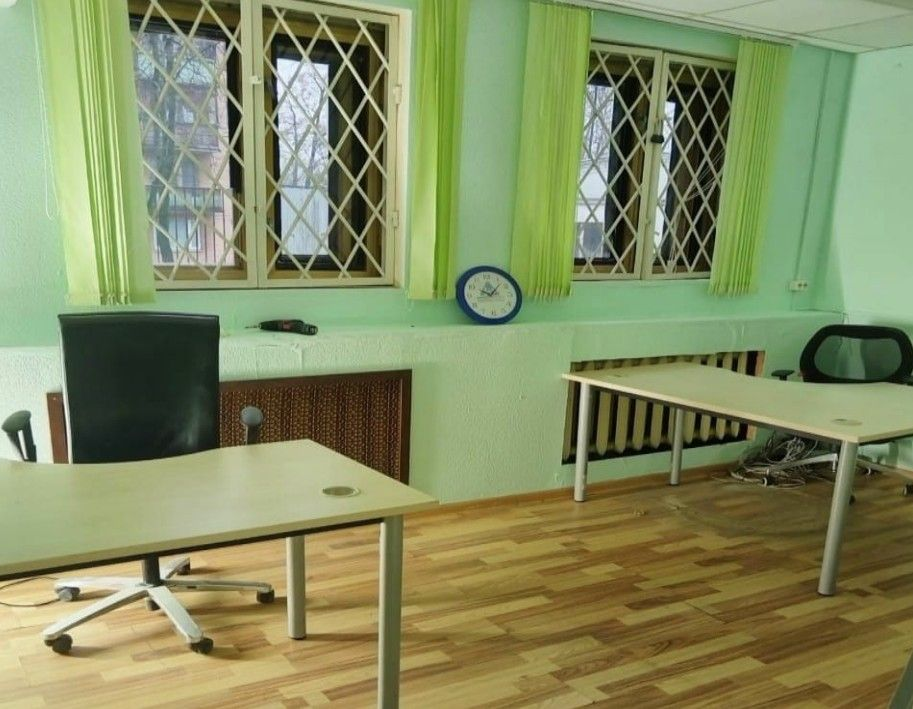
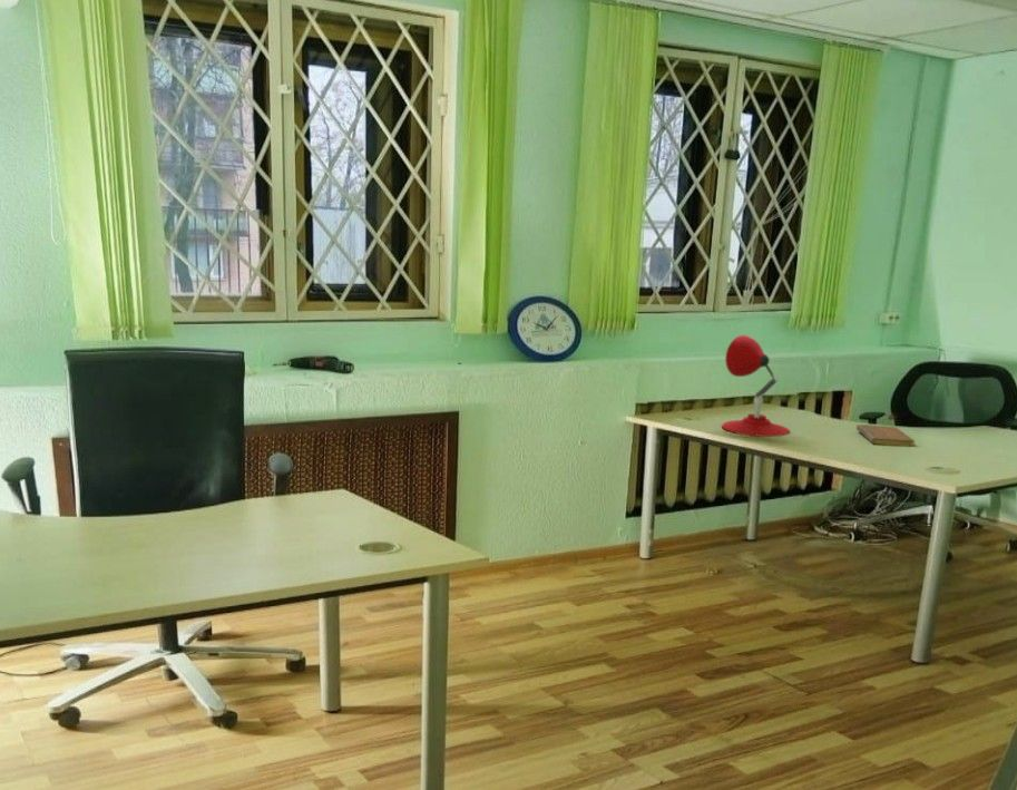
+ notebook [855,423,916,447]
+ desk lamp [721,334,792,438]
